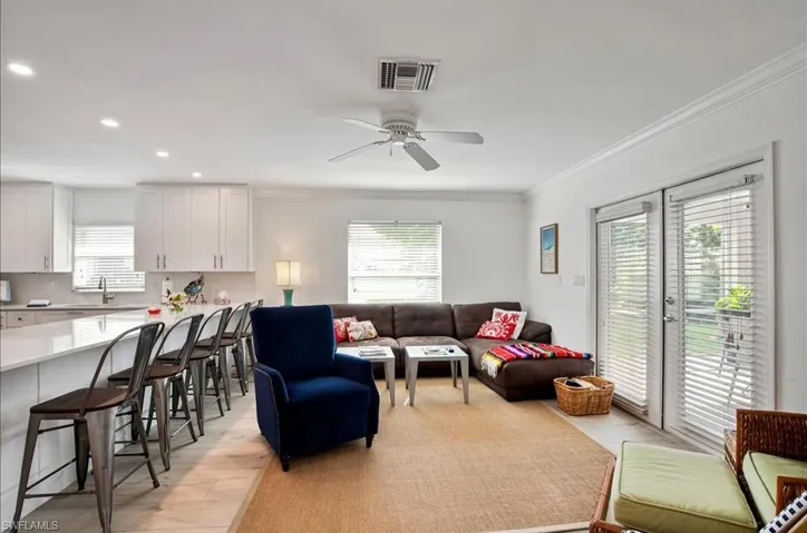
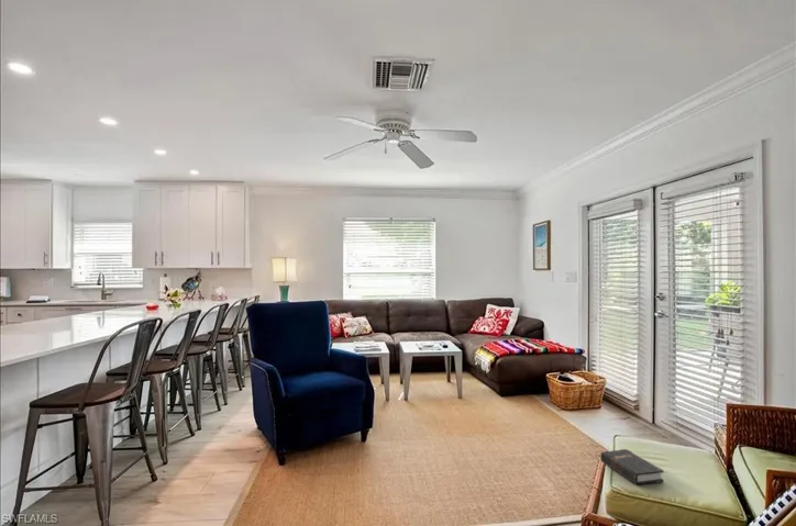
+ hardback book [599,448,664,485]
